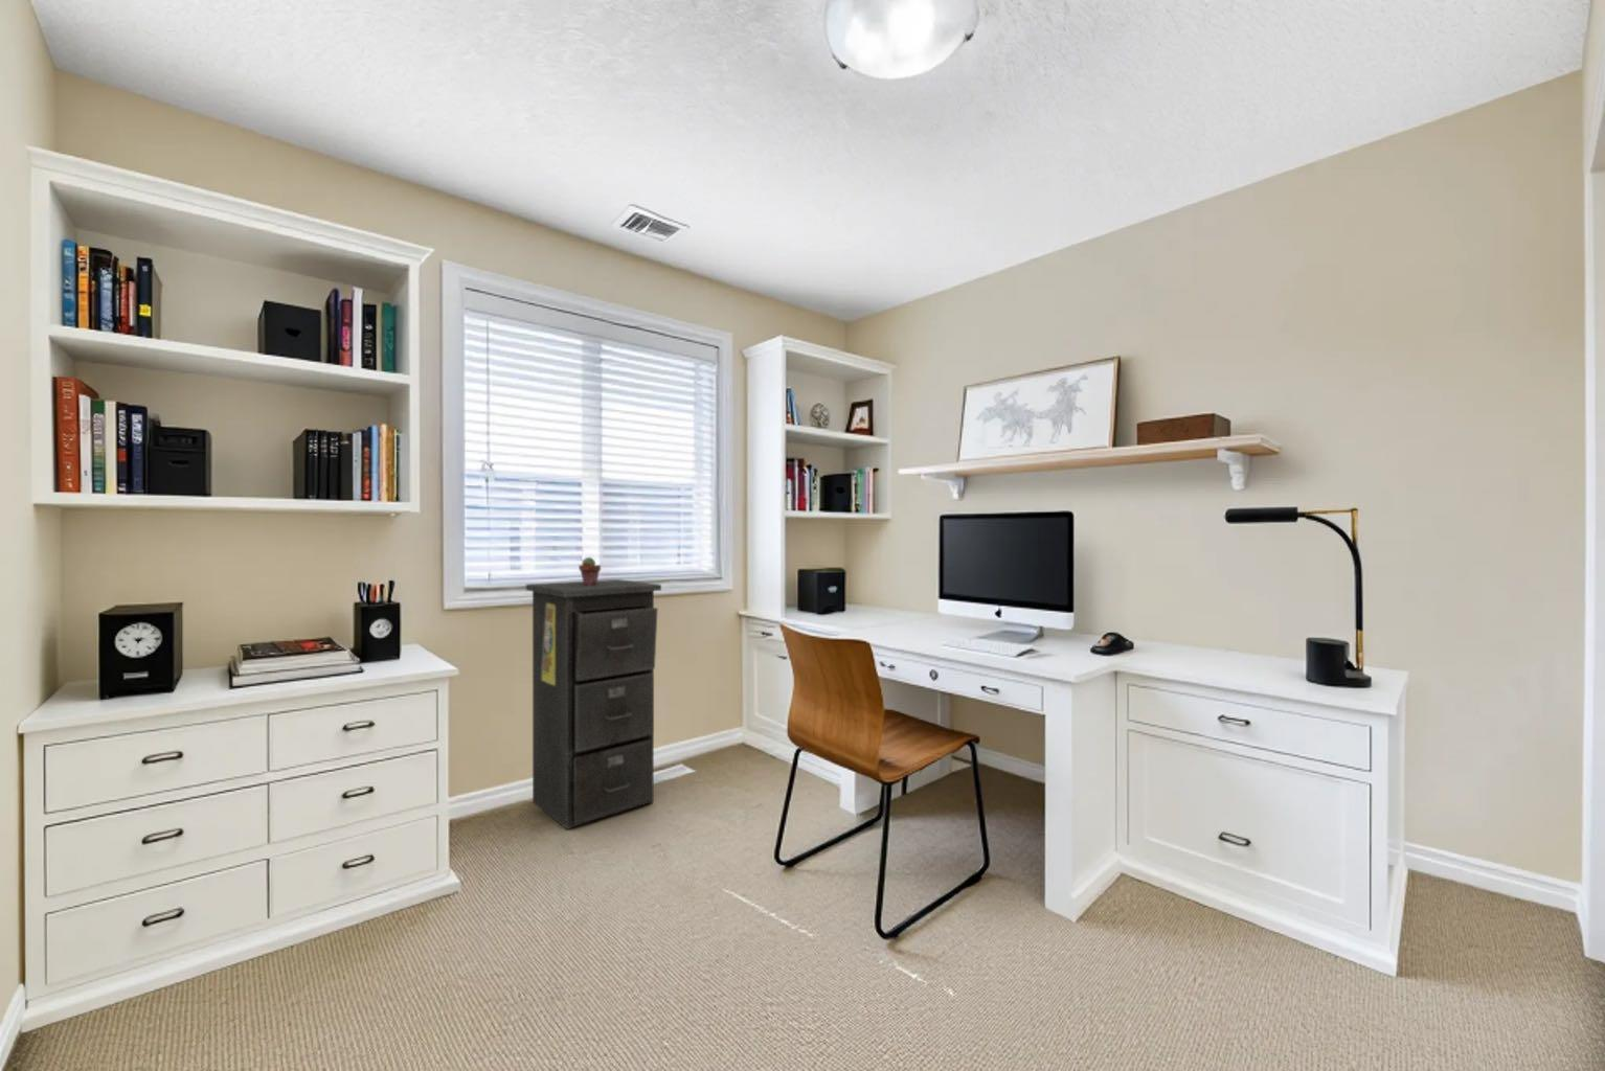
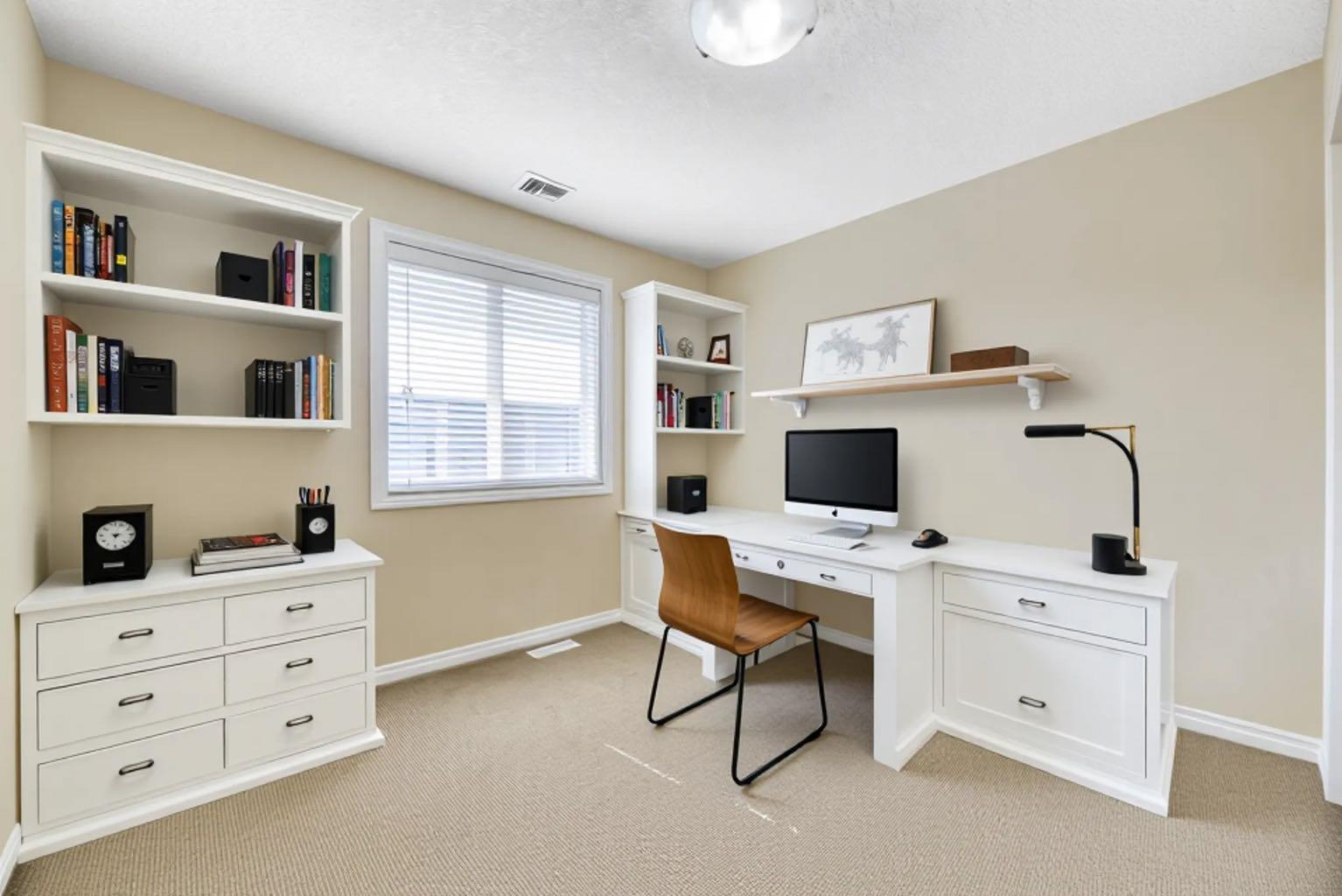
- filing cabinet [525,579,663,831]
- potted succulent [578,556,602,586]
